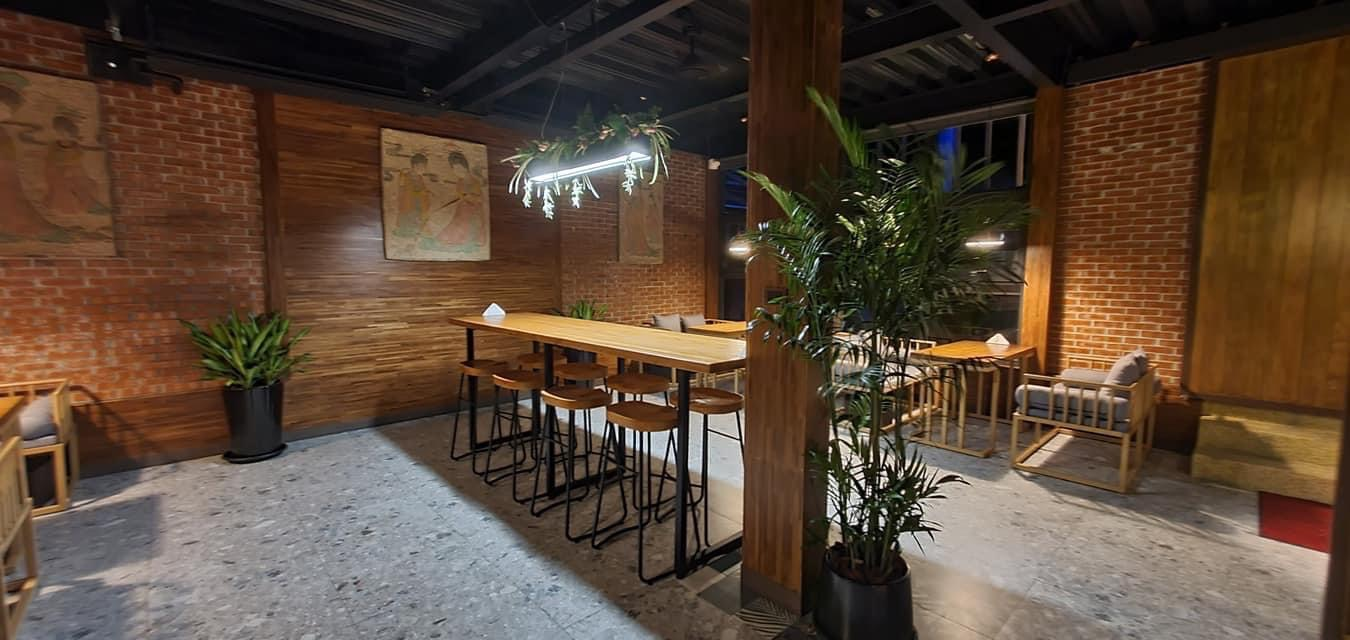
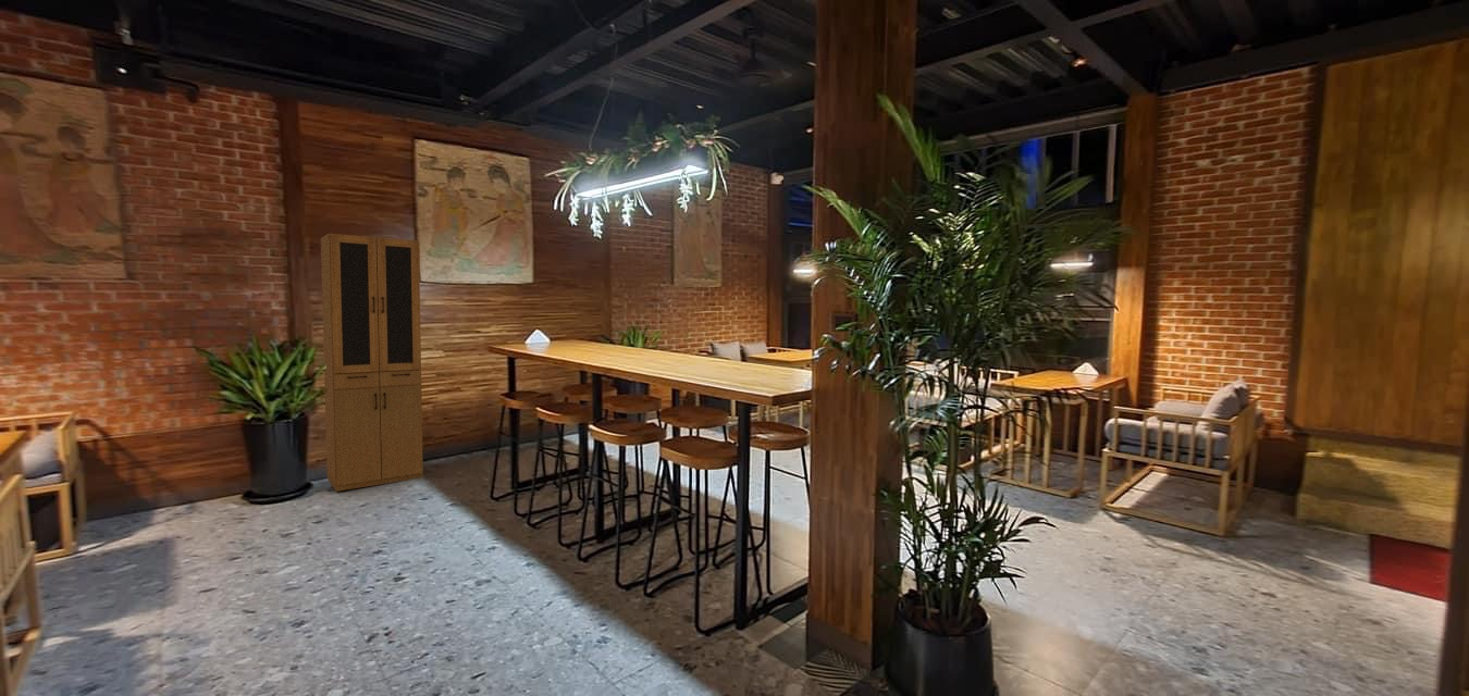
+ cabinet [320,233,424,493]
